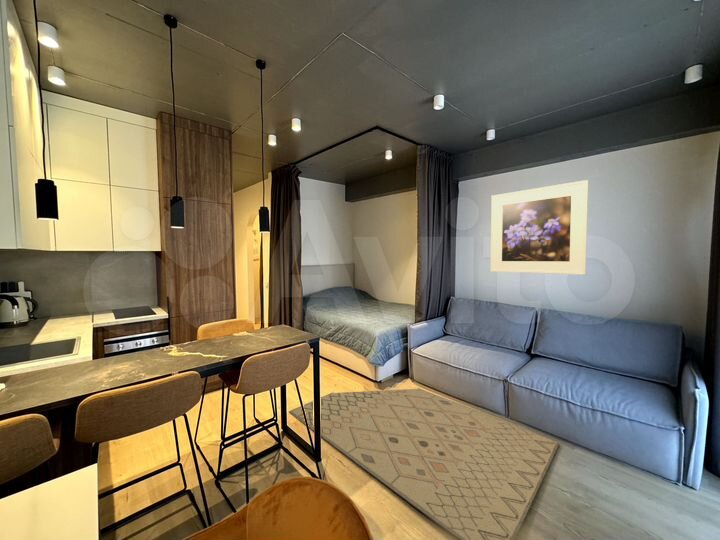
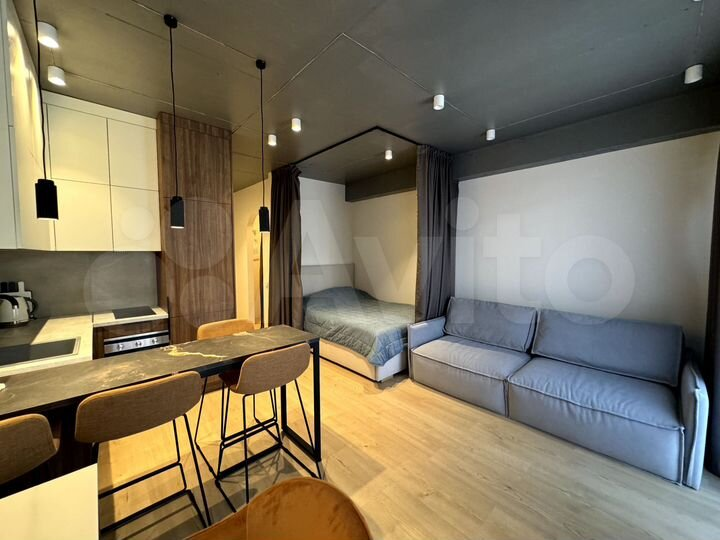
- rug [288,387,560,540]
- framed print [490,179,589,276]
